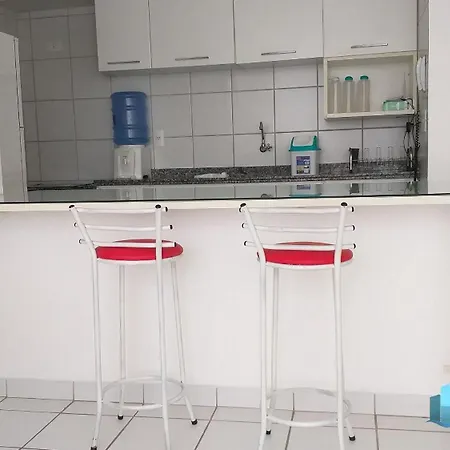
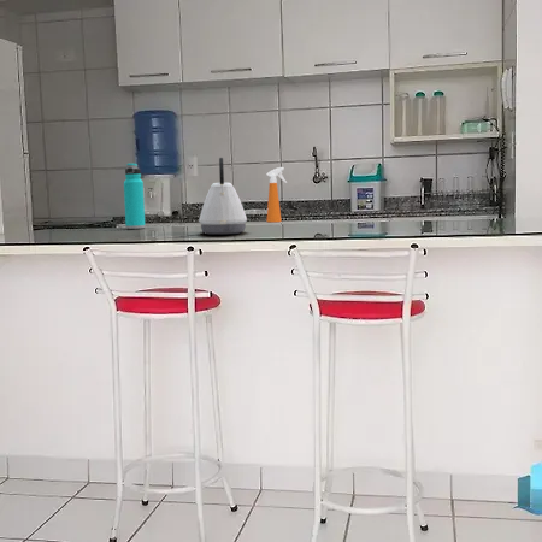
+ water bottle [123,161,146,230]
+ kettle [198,157,248,236]
+ spray bottle [265,166,288,224]
